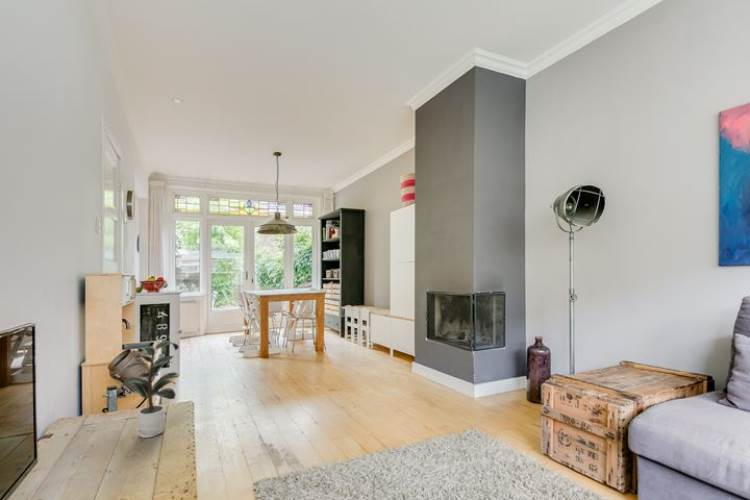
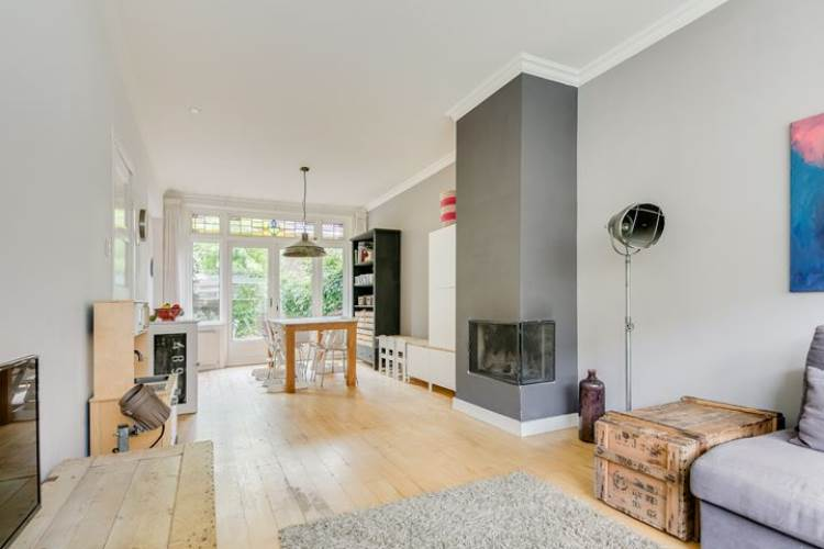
- potted plant [115,340,180,439]
